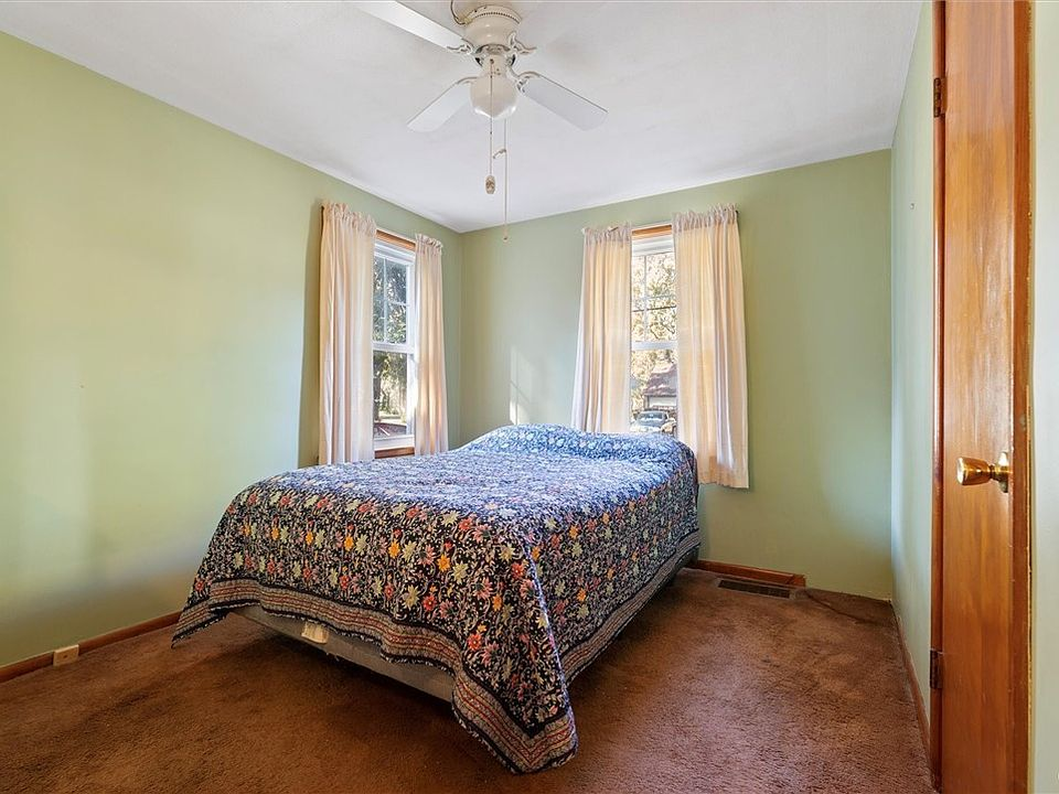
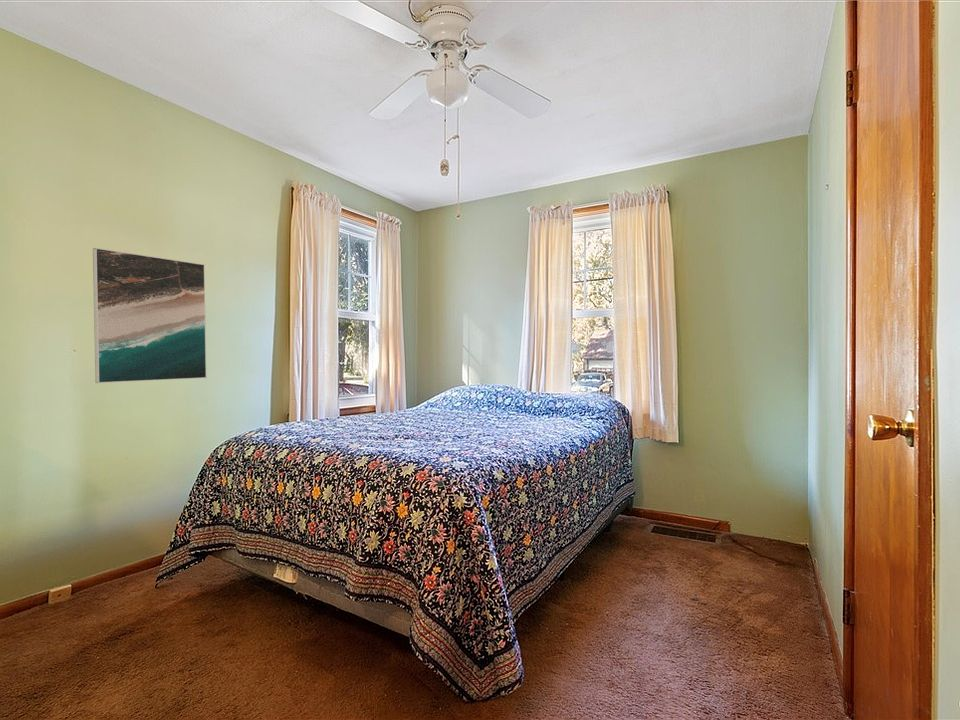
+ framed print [92,247,208,384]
